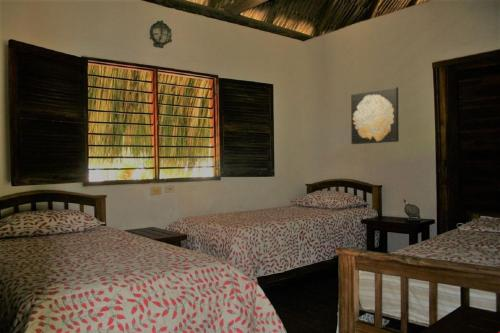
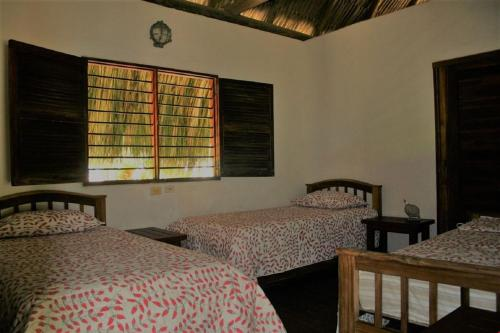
- wall art [350,86,400,145]
